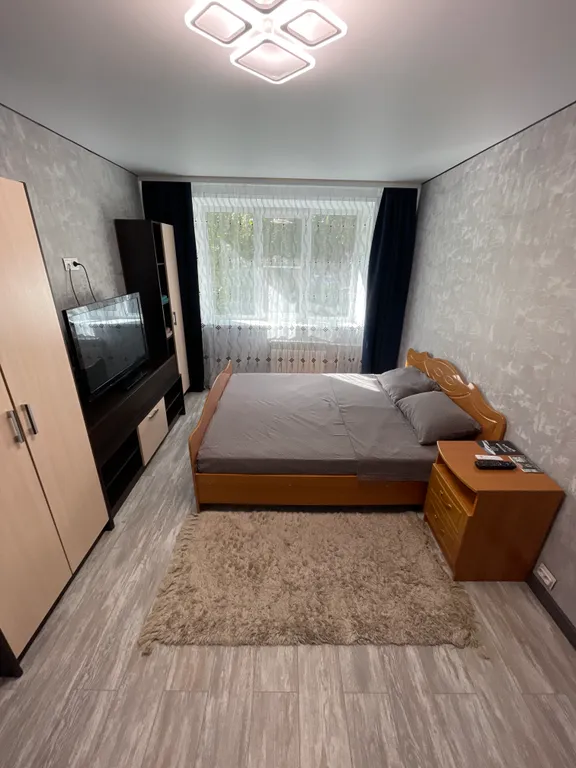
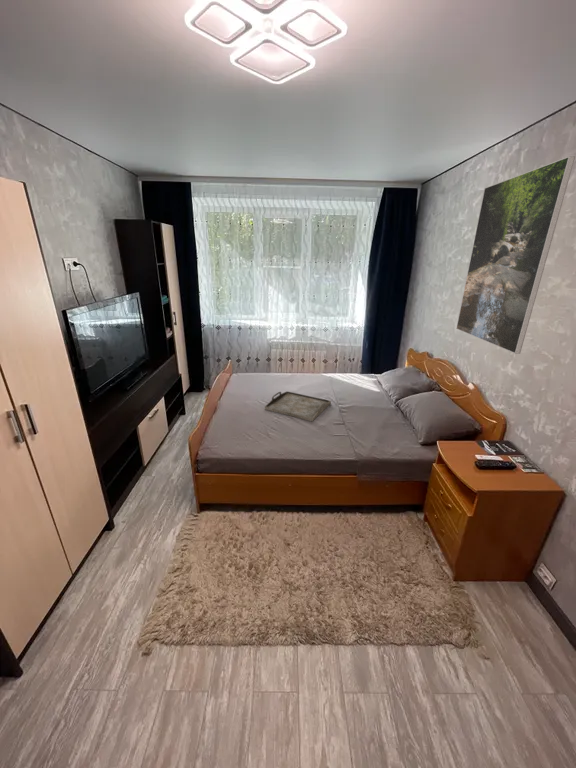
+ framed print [455,155,576,355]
+ serving tray [264,390,332,422]
